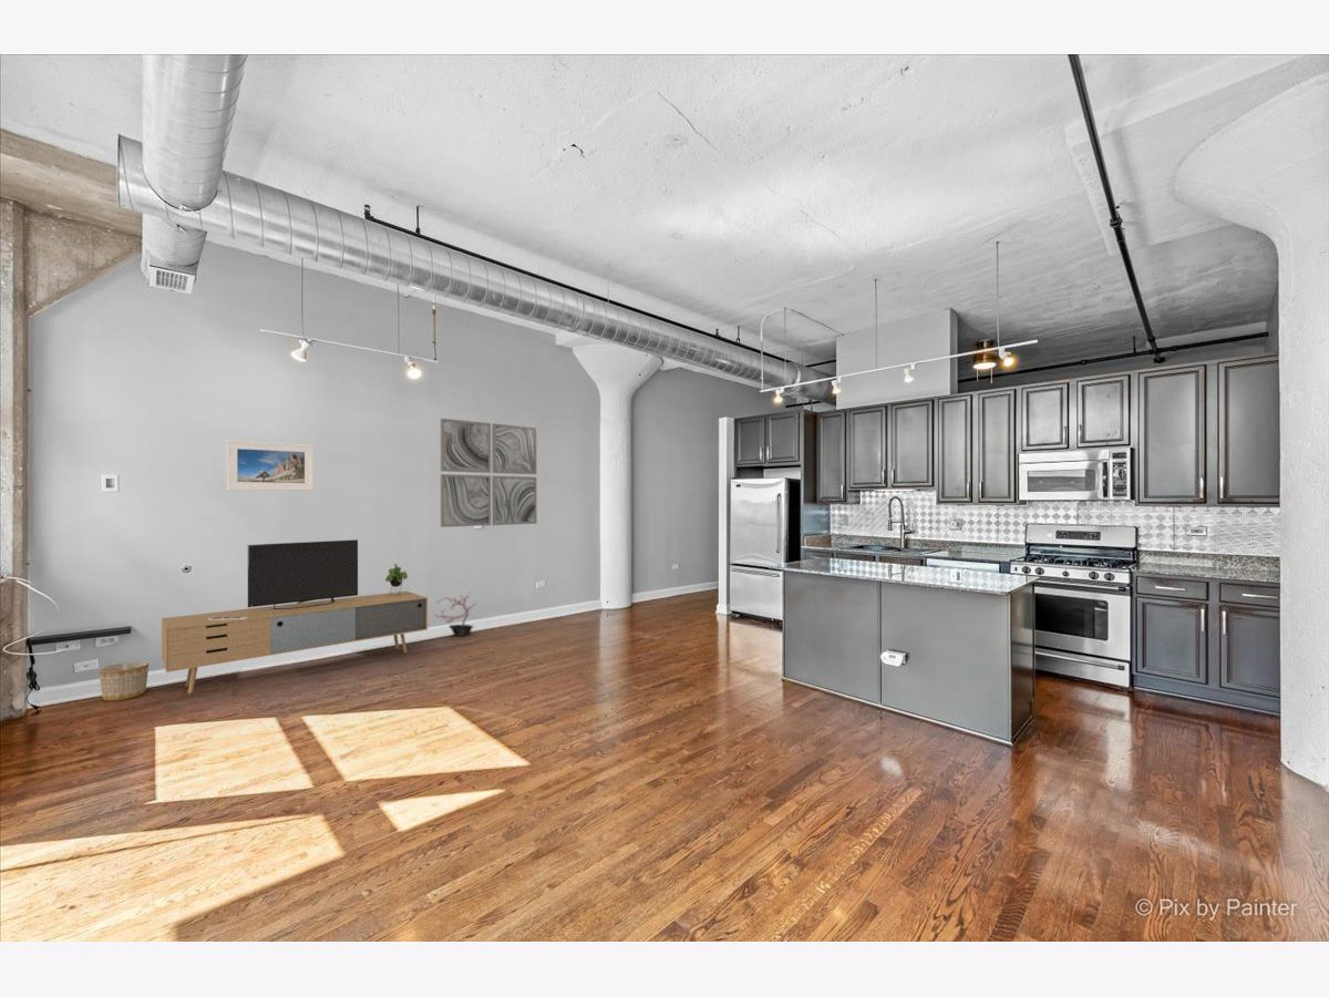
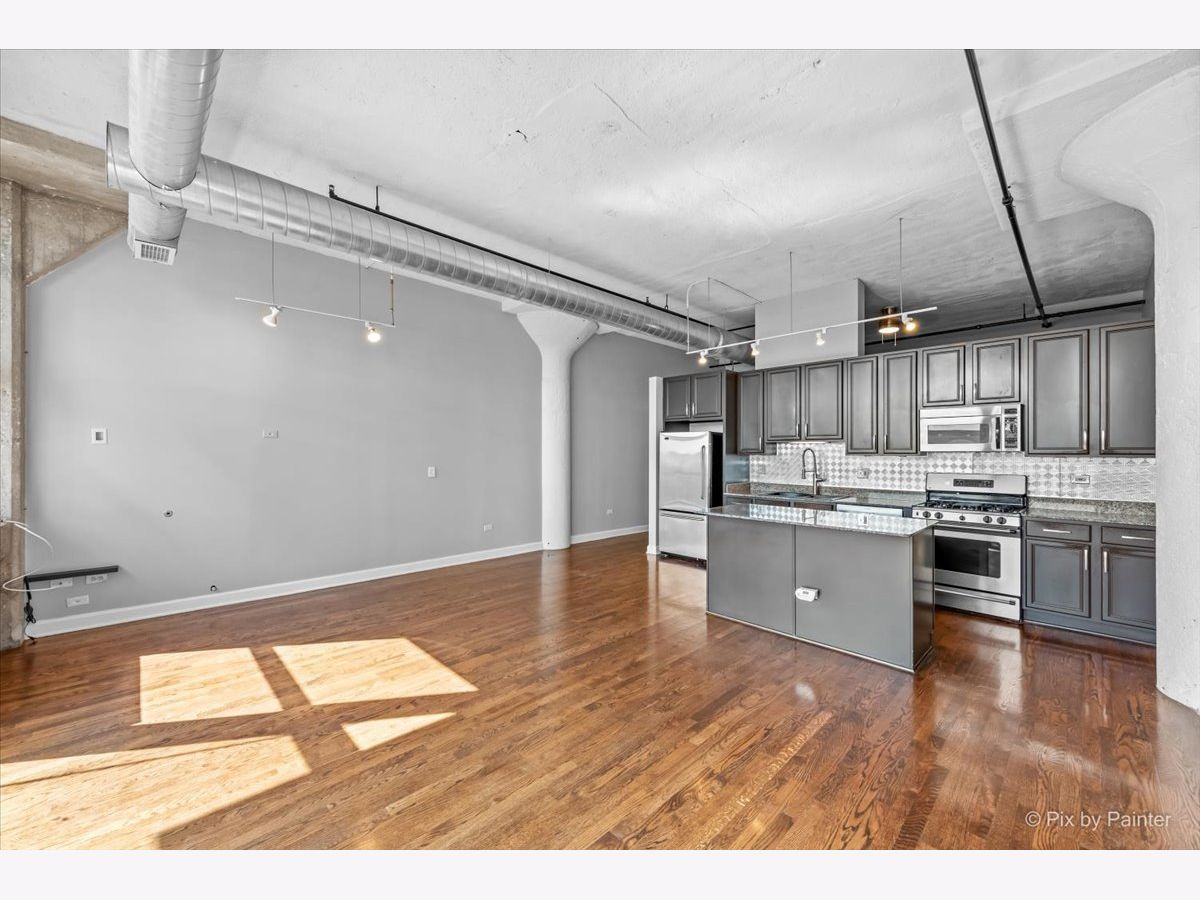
- media console [161,538,429,695]
- wall art [440,418,538,528]
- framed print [226,439,315,492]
- potted plant [434,589,477,637]
- planter [97,660,150,702]
